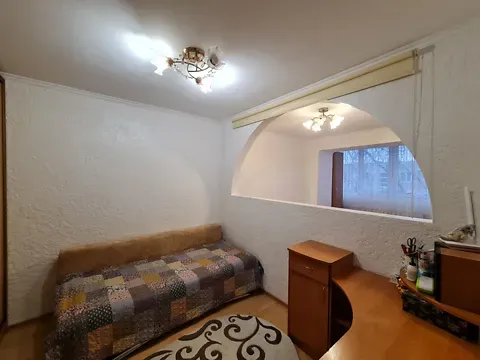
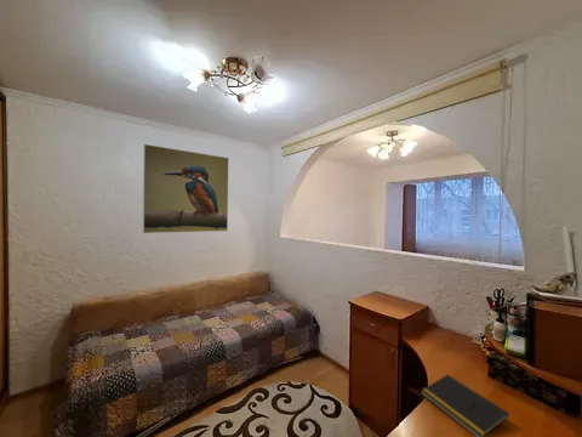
+ notepad [420,374,510,437]
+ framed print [142,143,229,234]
